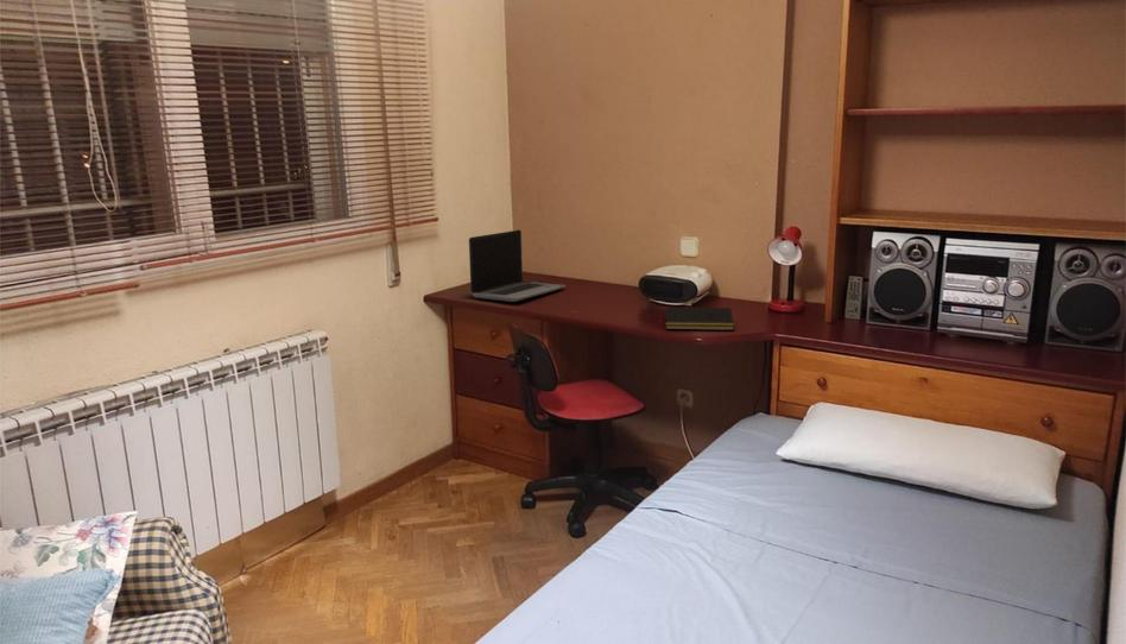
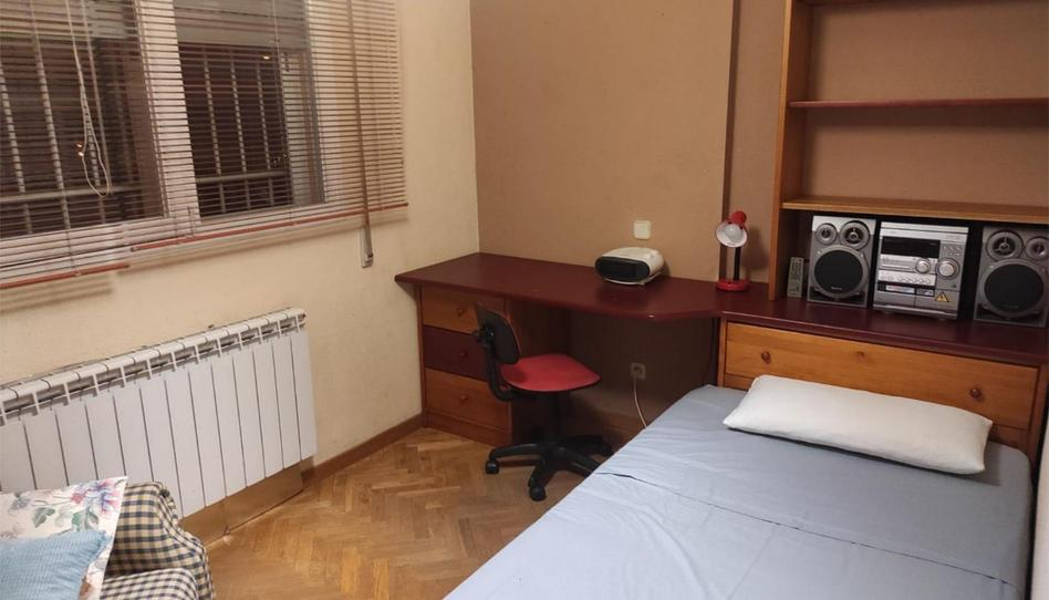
- laptop computer [468,229,567,303]
- notepad [664,307,735,332]
